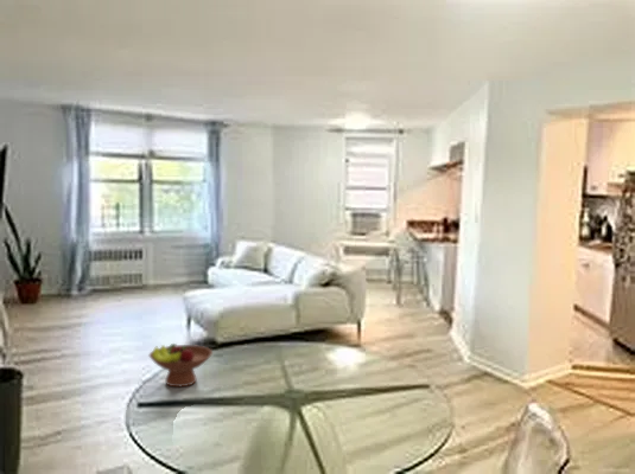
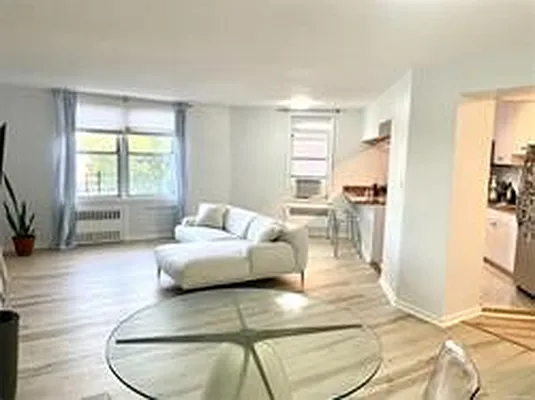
- fruit bowl [148,342,214,387]
